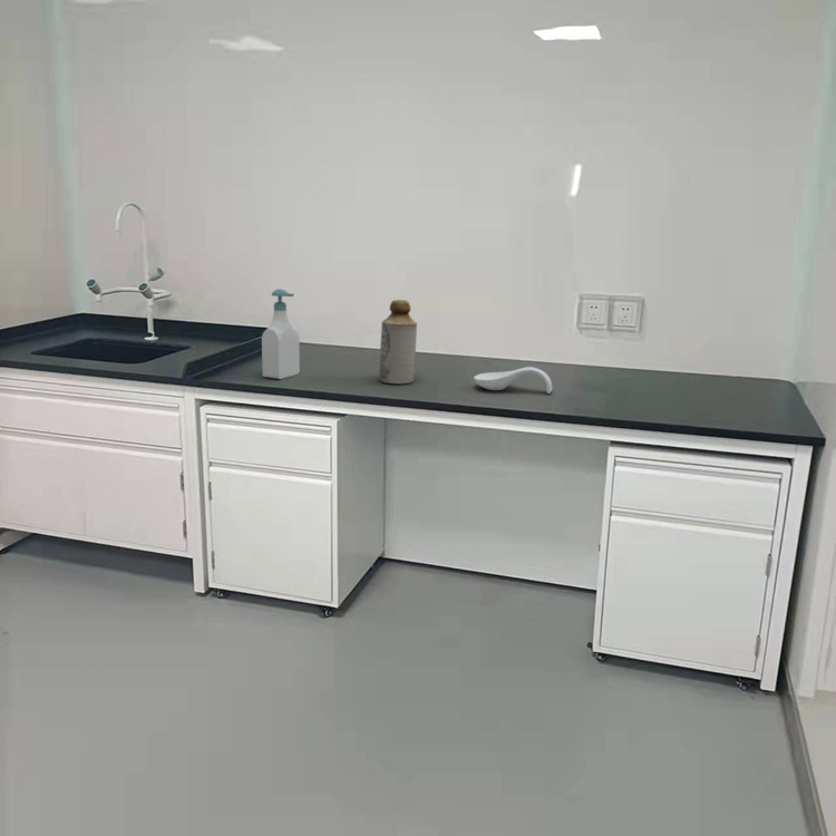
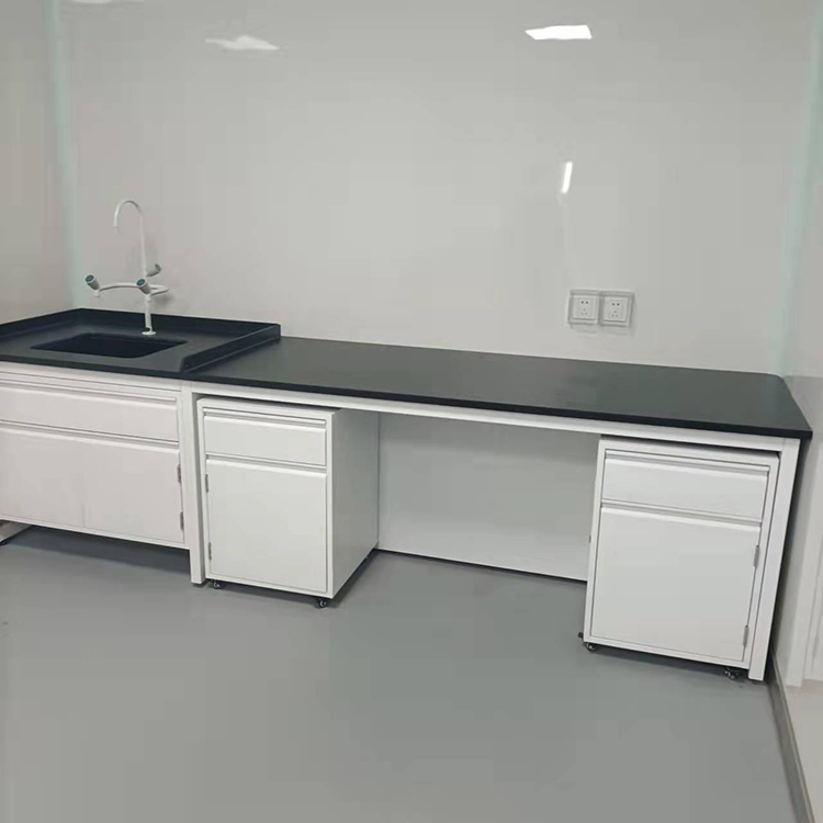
- soap bottle [261,288,301,380]
- bottle [378,299,418,385]
- spoon rest [473,366,553,395]
